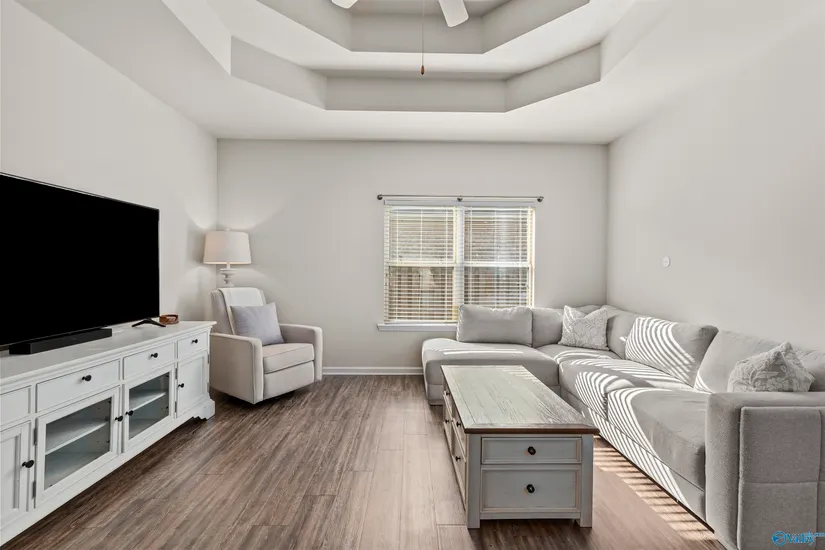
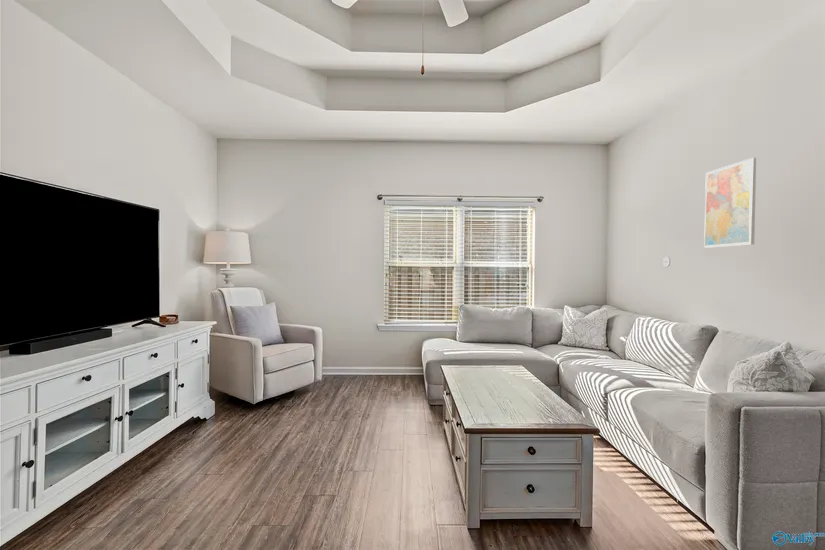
+ wall art [703,157,757,249]
